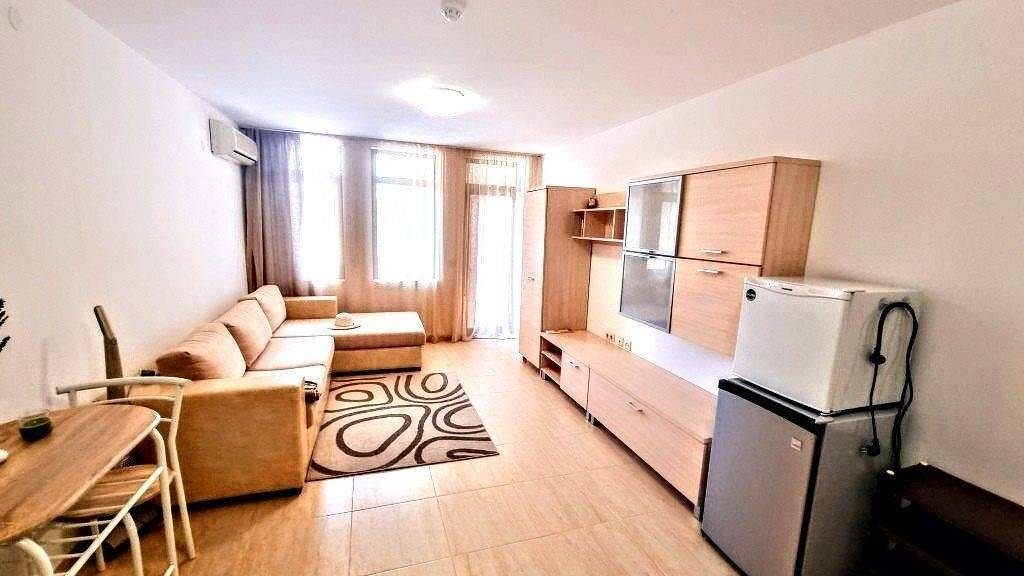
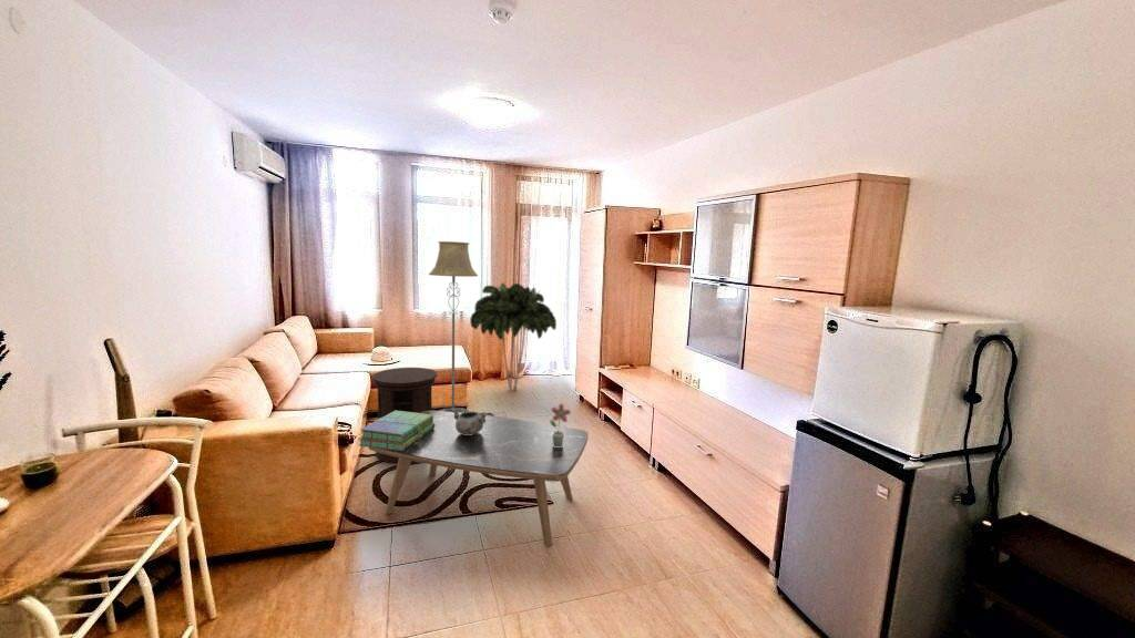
+ floor lamp [428,240,479,413]
+ decorative bowl [451,407,489,435]
+ indoor plant [469,281,558,392]
+ potted flower [549,402,572,447]
+ coffee table [368,409,590,547]
+ stack of books [358,411,434,451]
+ side table [371,367,439,464]
